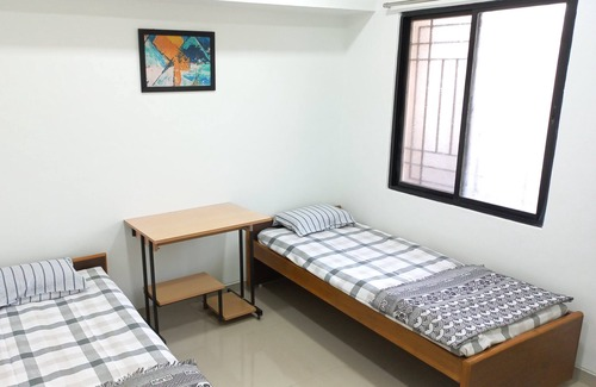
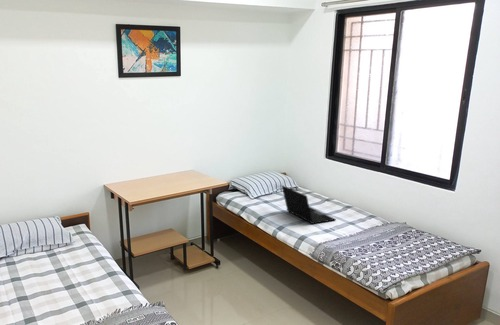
+ laptop [281,184,337,225]
